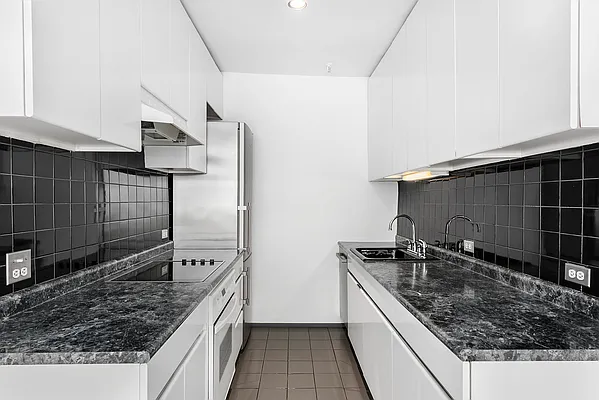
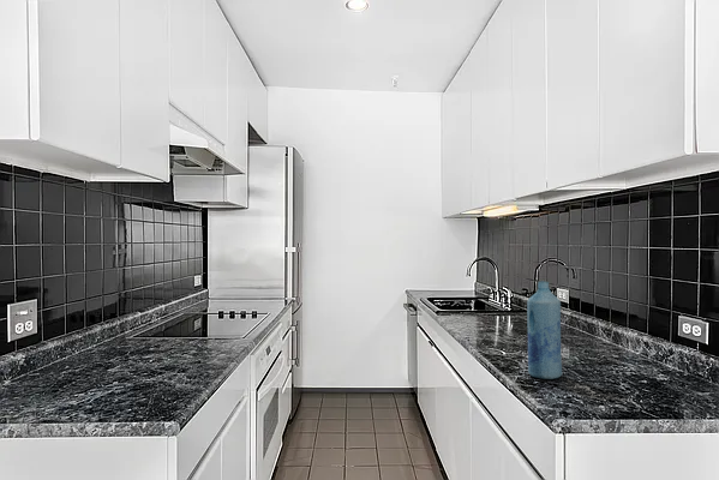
+ bottle [526,280,564,380]
